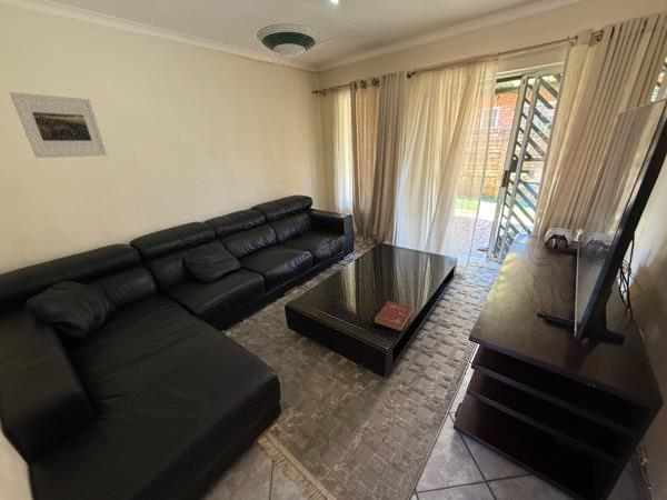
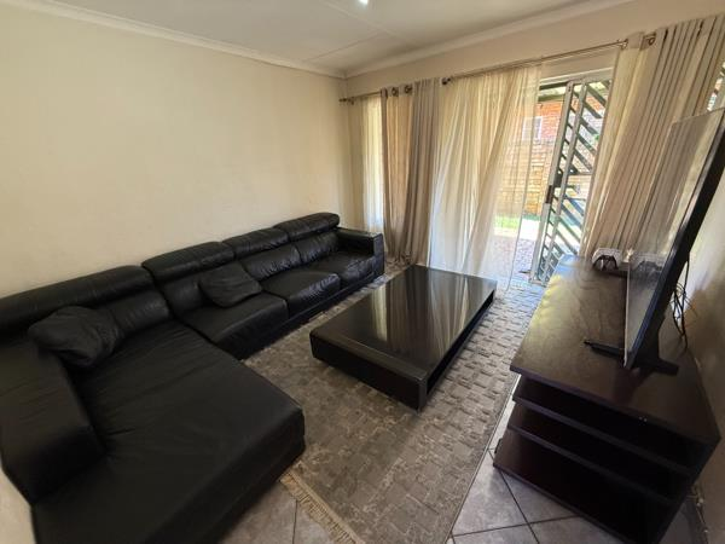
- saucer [256,22,321,58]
- book [374,300,414,332]
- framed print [9,91,108,159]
